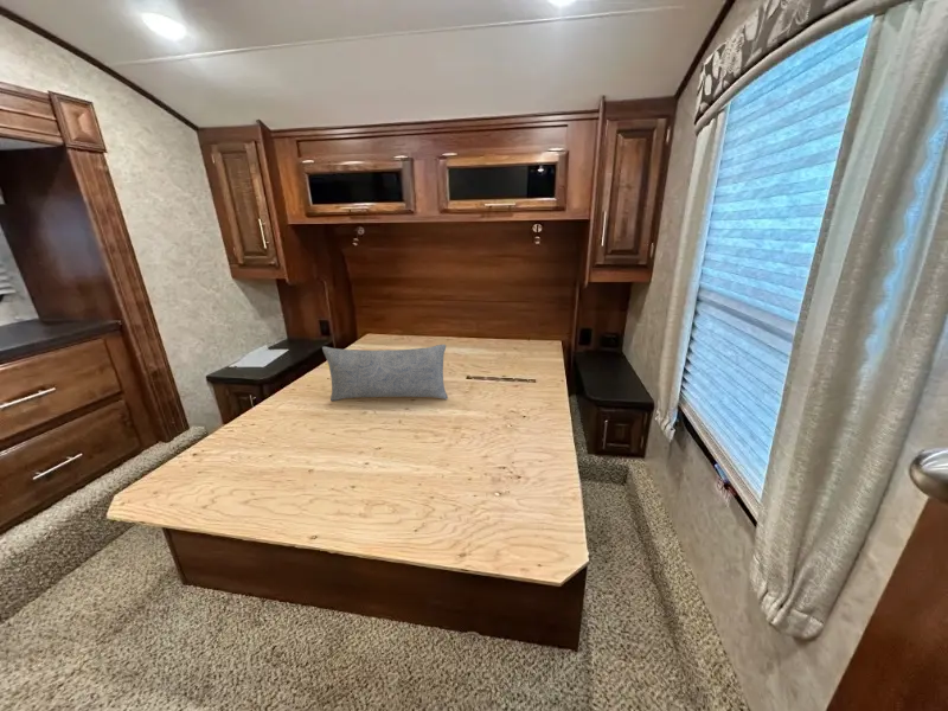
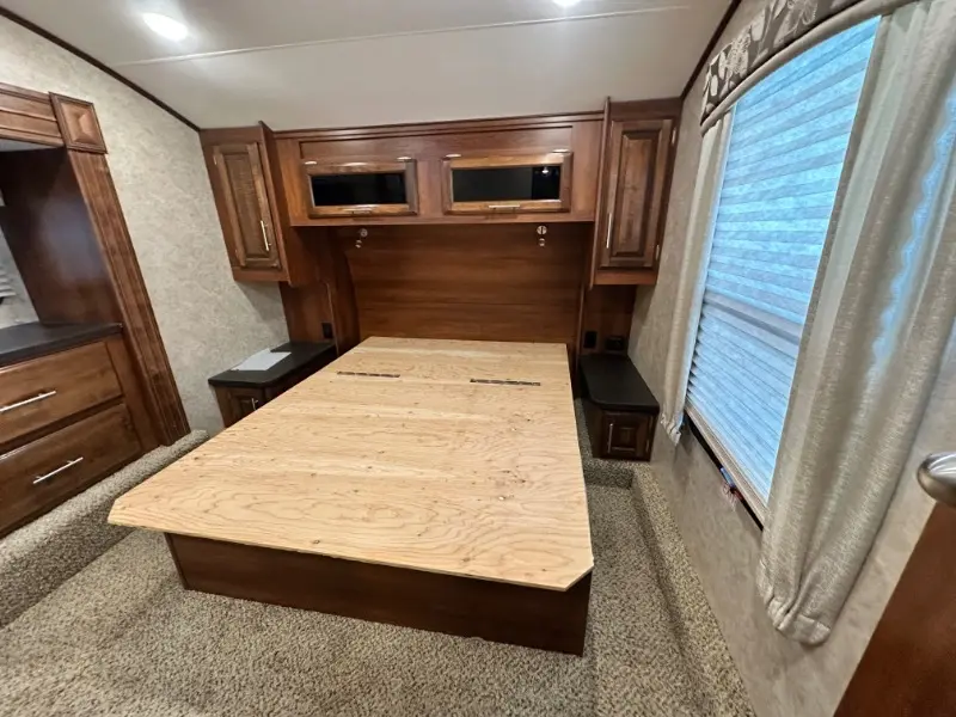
- pillow [321,344,449,402]
